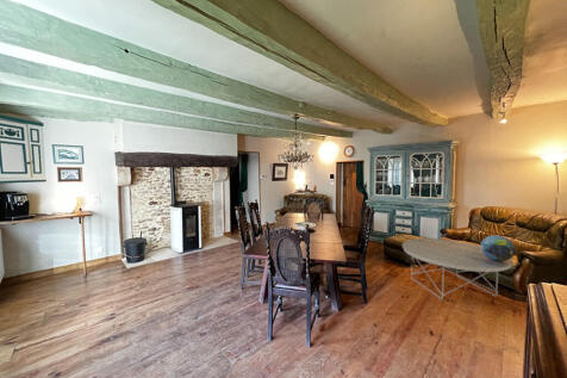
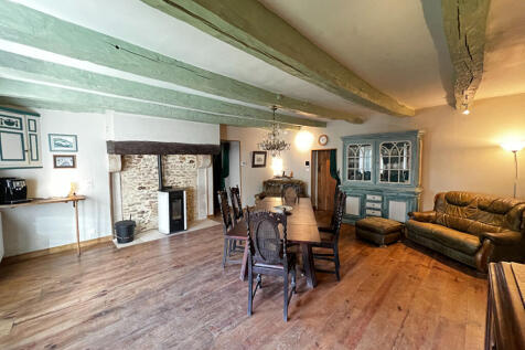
- coffee table [401,237,515,300]
- decorative globe [480,235,516,261]
